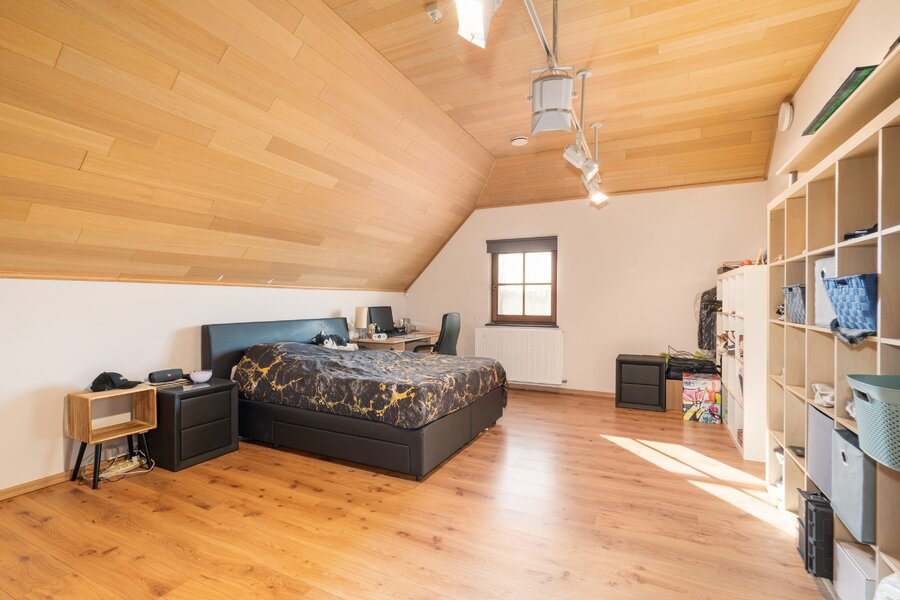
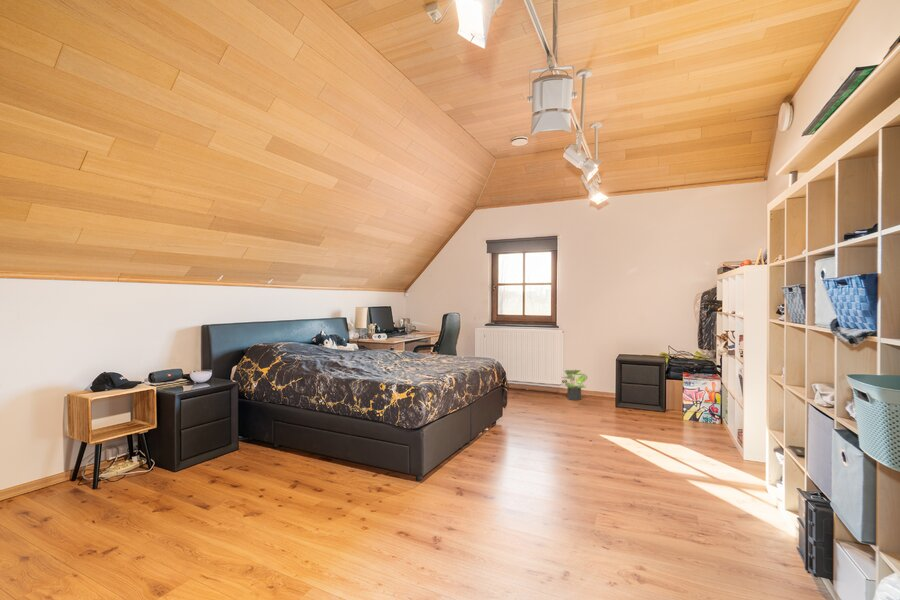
+ potted plant [561,369,588,401]
